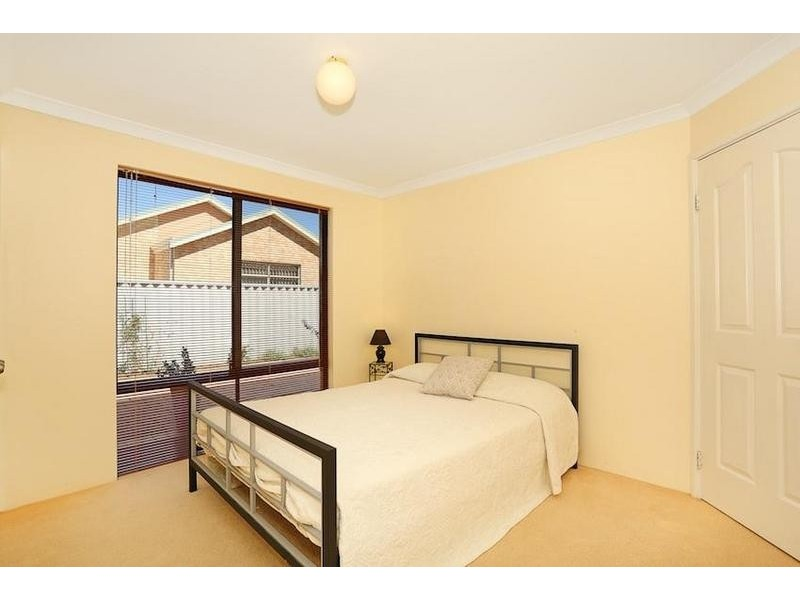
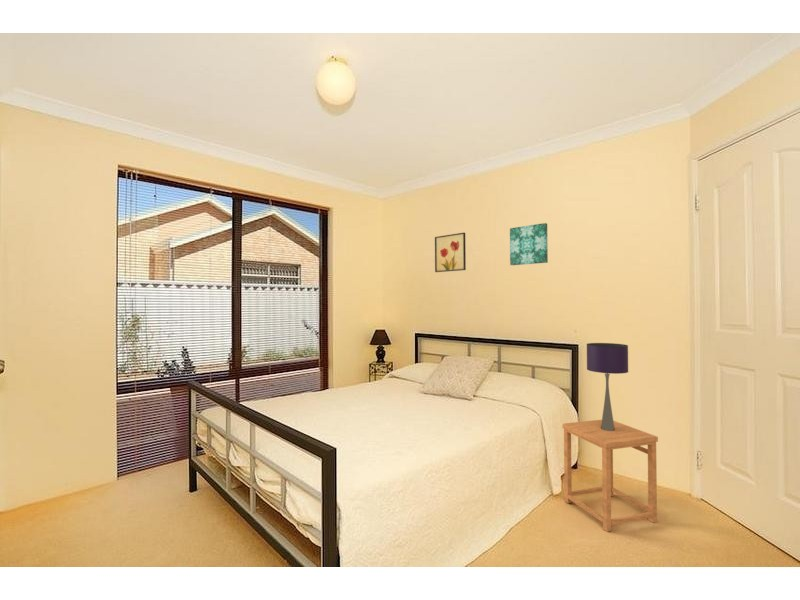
+ wall art [434,232,467,273]
+ wall art [509,222,549,266]
+ side table [561,419,659,533]
+ table lamp [586,342,629,431]
